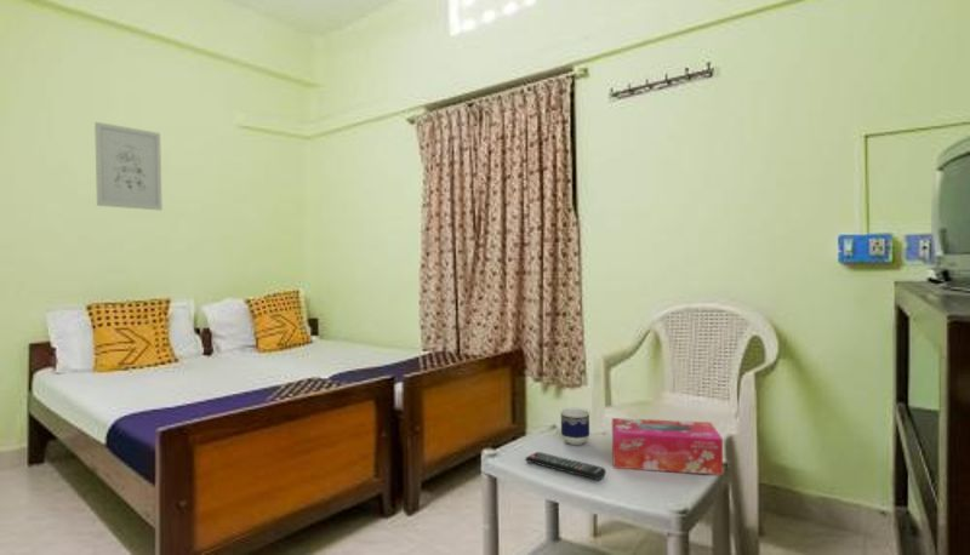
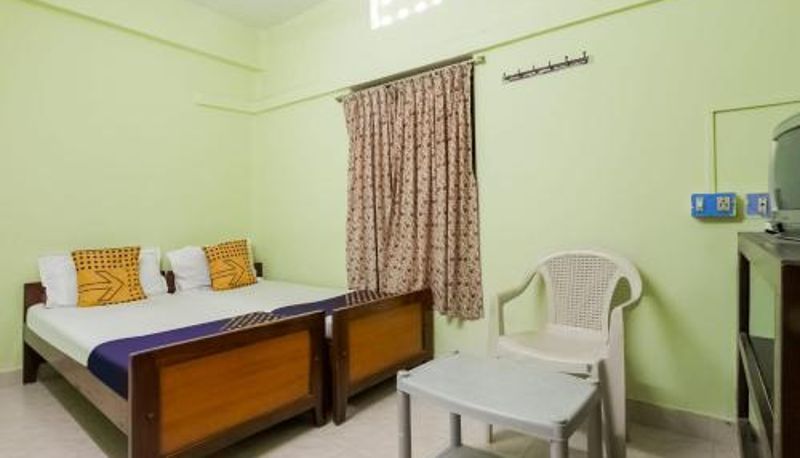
- wall art [93,121,164,212]
- cup [559,406,592,446]
- remote control [524,451,607,481]
- tissue box [611,417,724,476]
